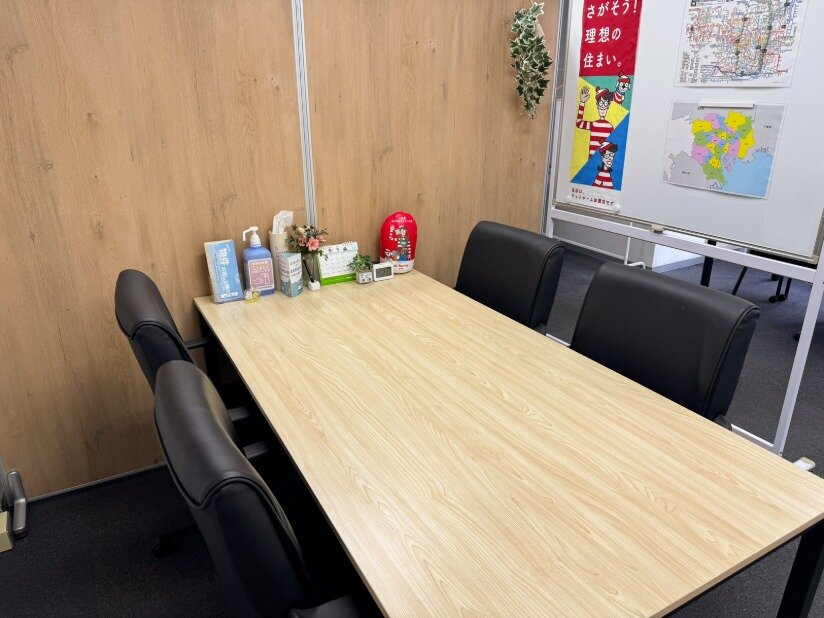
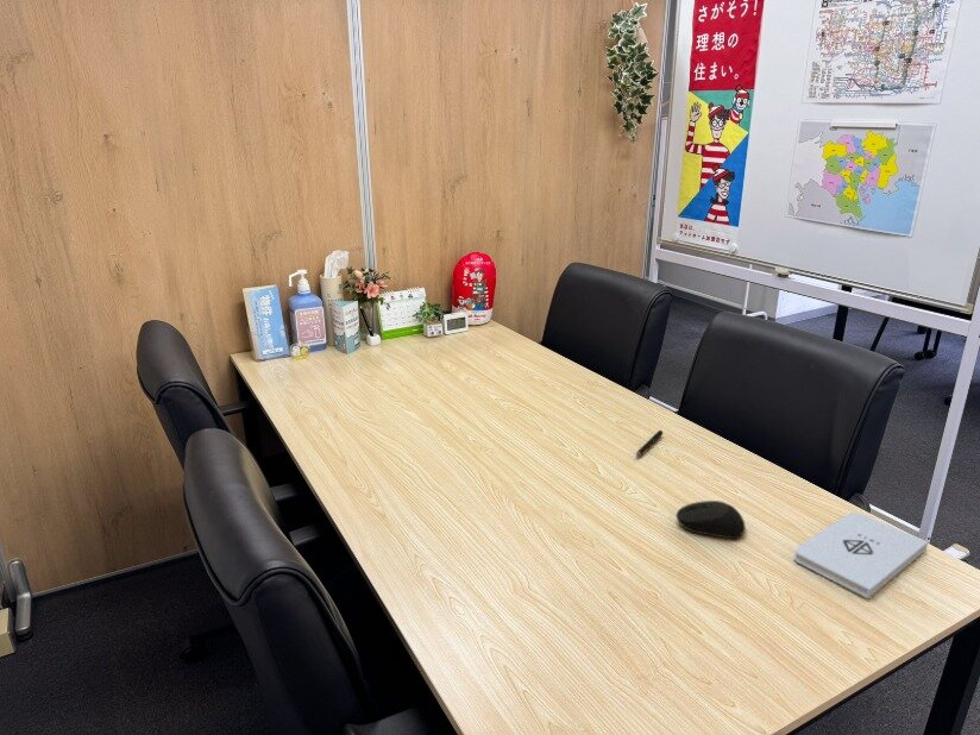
+ computer mouse [676,500,747,540]
+ pen [635,429,664,458]
+ notepad [793,511,929,599]
